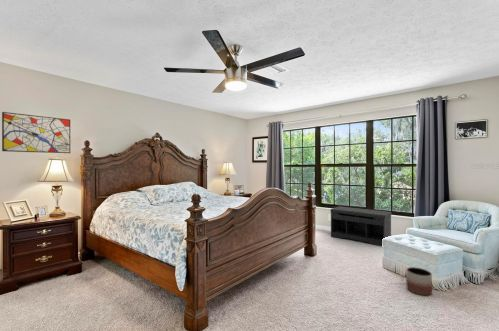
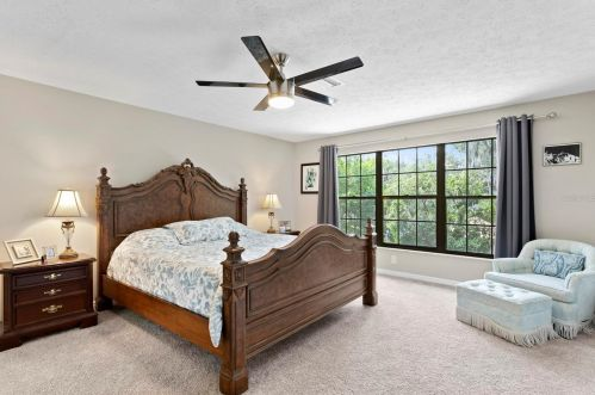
- planter [405,266,433,296]
- bench [329,205,393,247]
- wall art [1,111,71,154]
